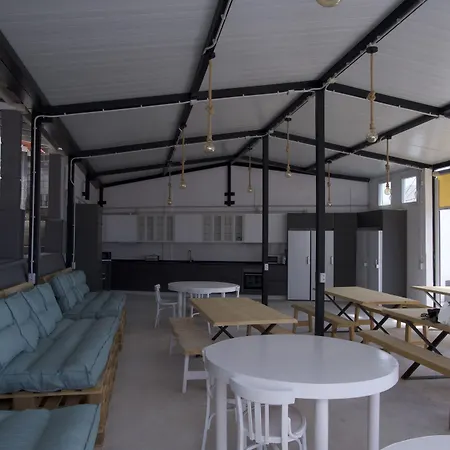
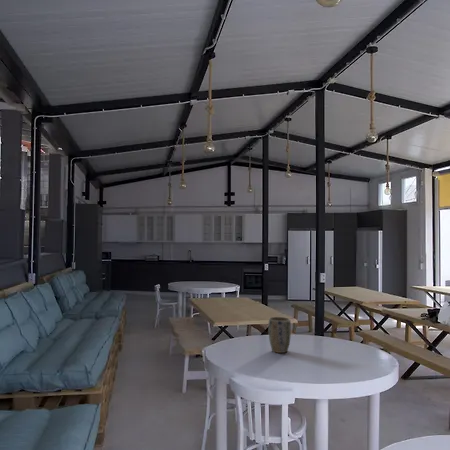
+ plant pot [268,316,292,354]
